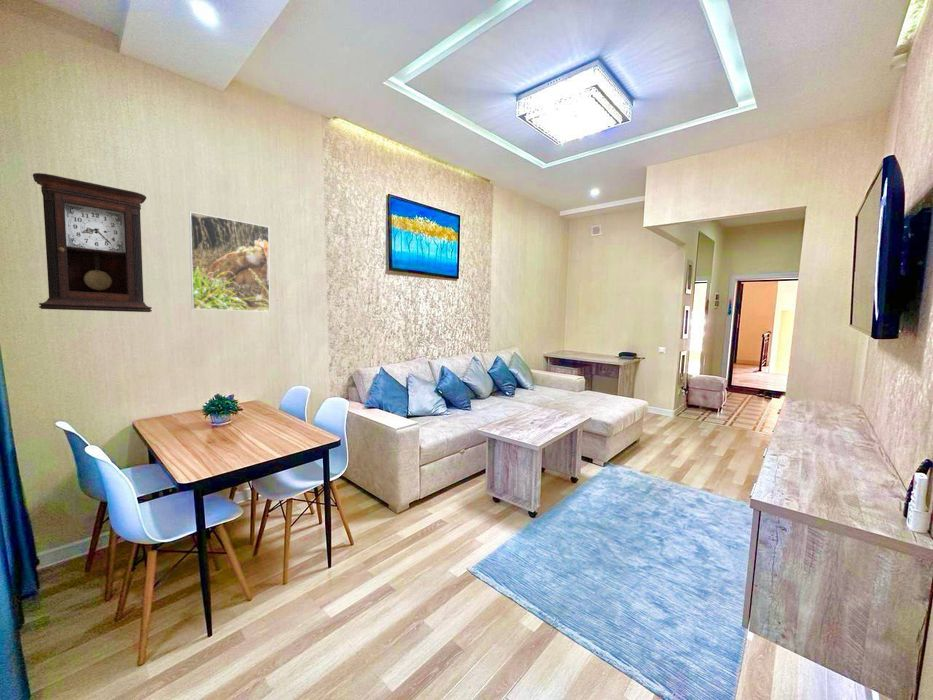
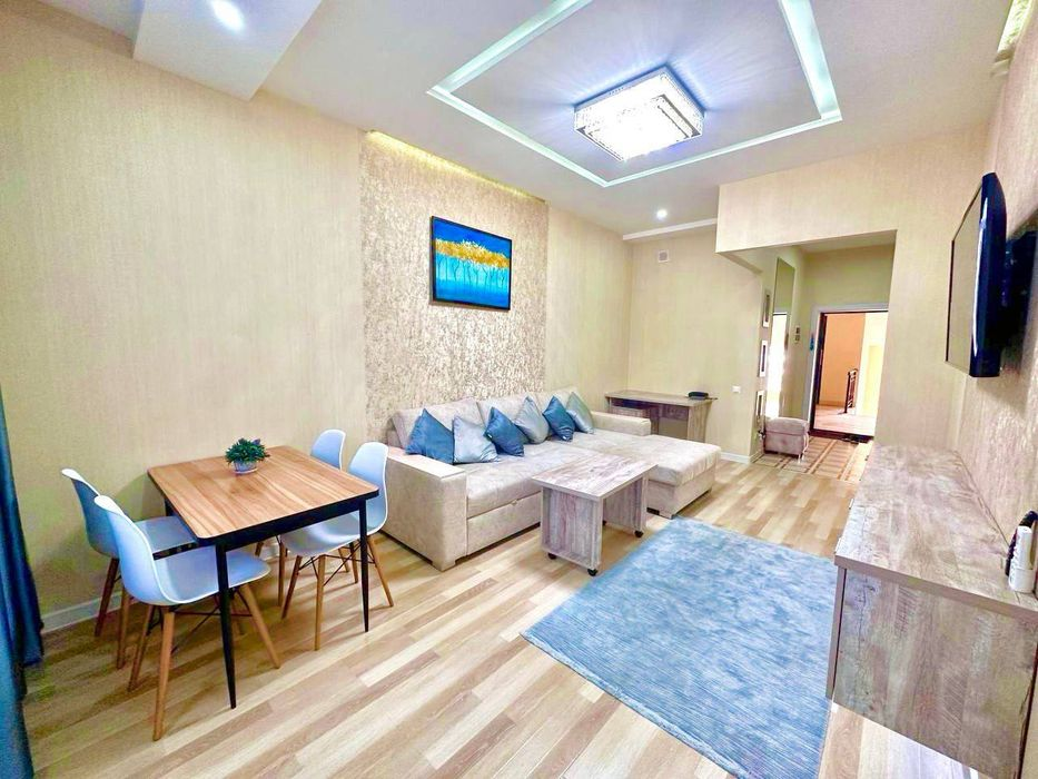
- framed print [188,211,271,313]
- pendulum clock [32,172,153,313]
